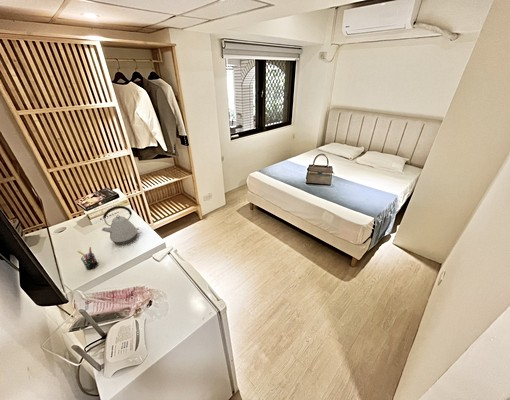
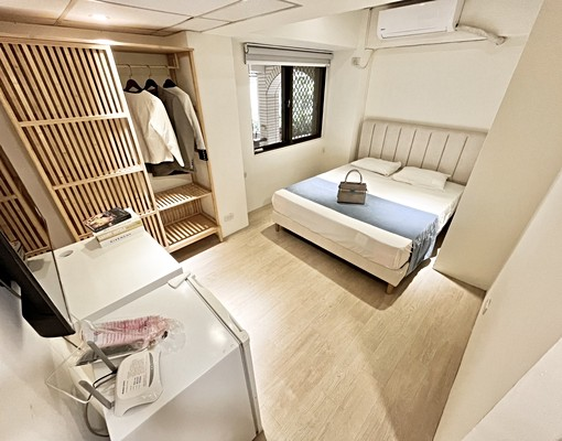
- pen holder [77,246,99,271]
- kettle [101,205,140,246]
